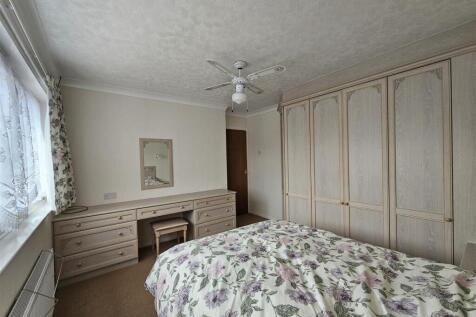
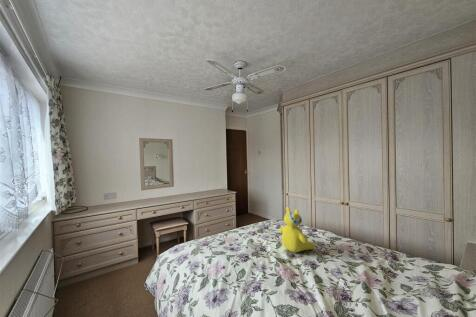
+ teddy bear [278,206,315,253]
